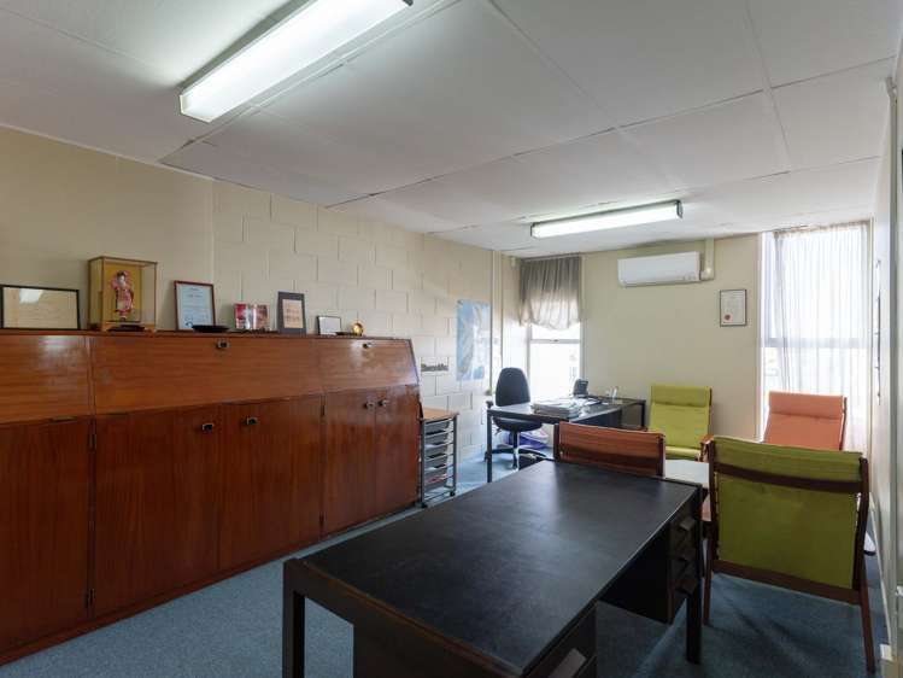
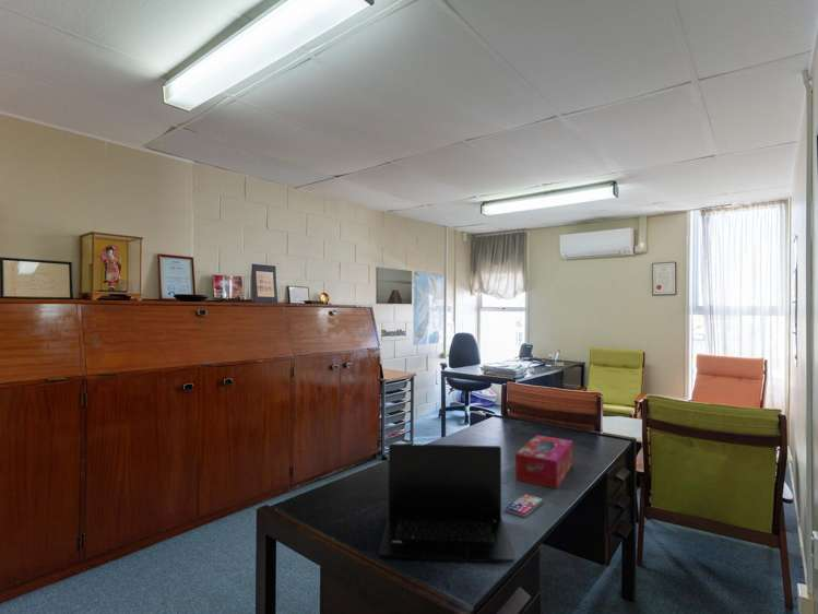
+ laptop [378,442,515,564]
+ tissue box [514,434,573,489]
+ wall art [375,267,413,305]
+ smartphone [505,493,544,518]
